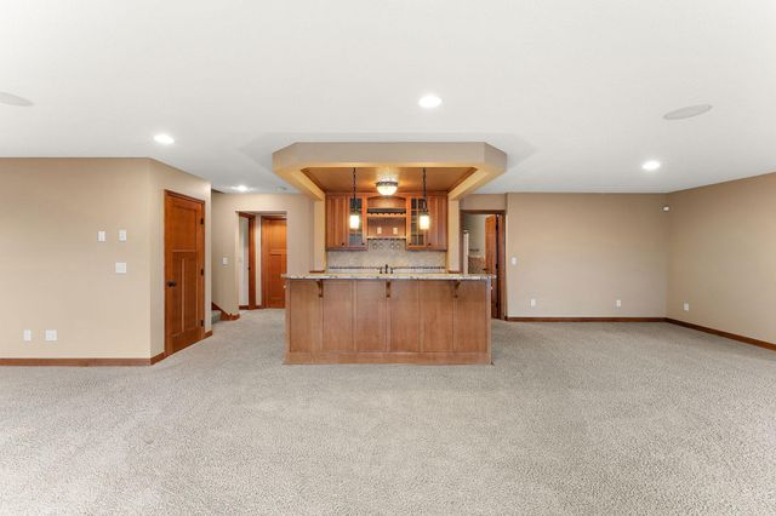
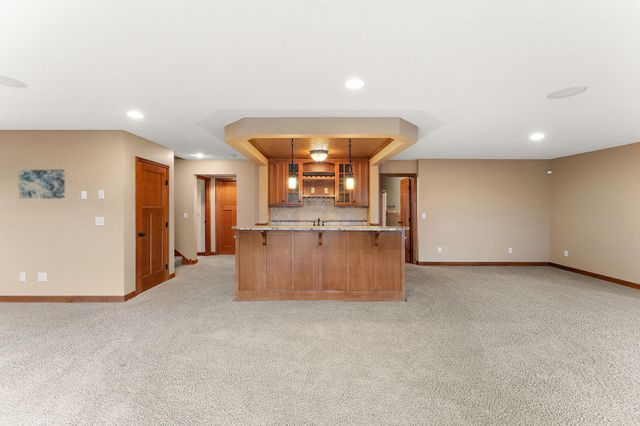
+ wall art [18,169,66,200]
